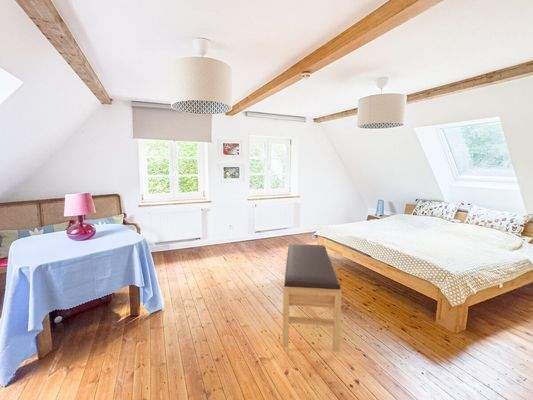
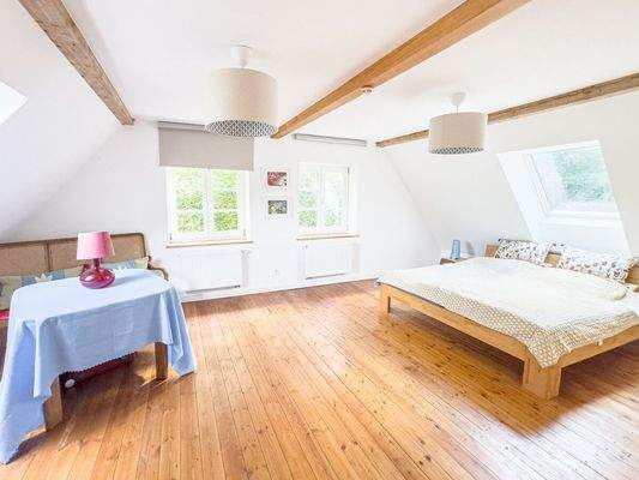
- bench [282,243,343,353]
